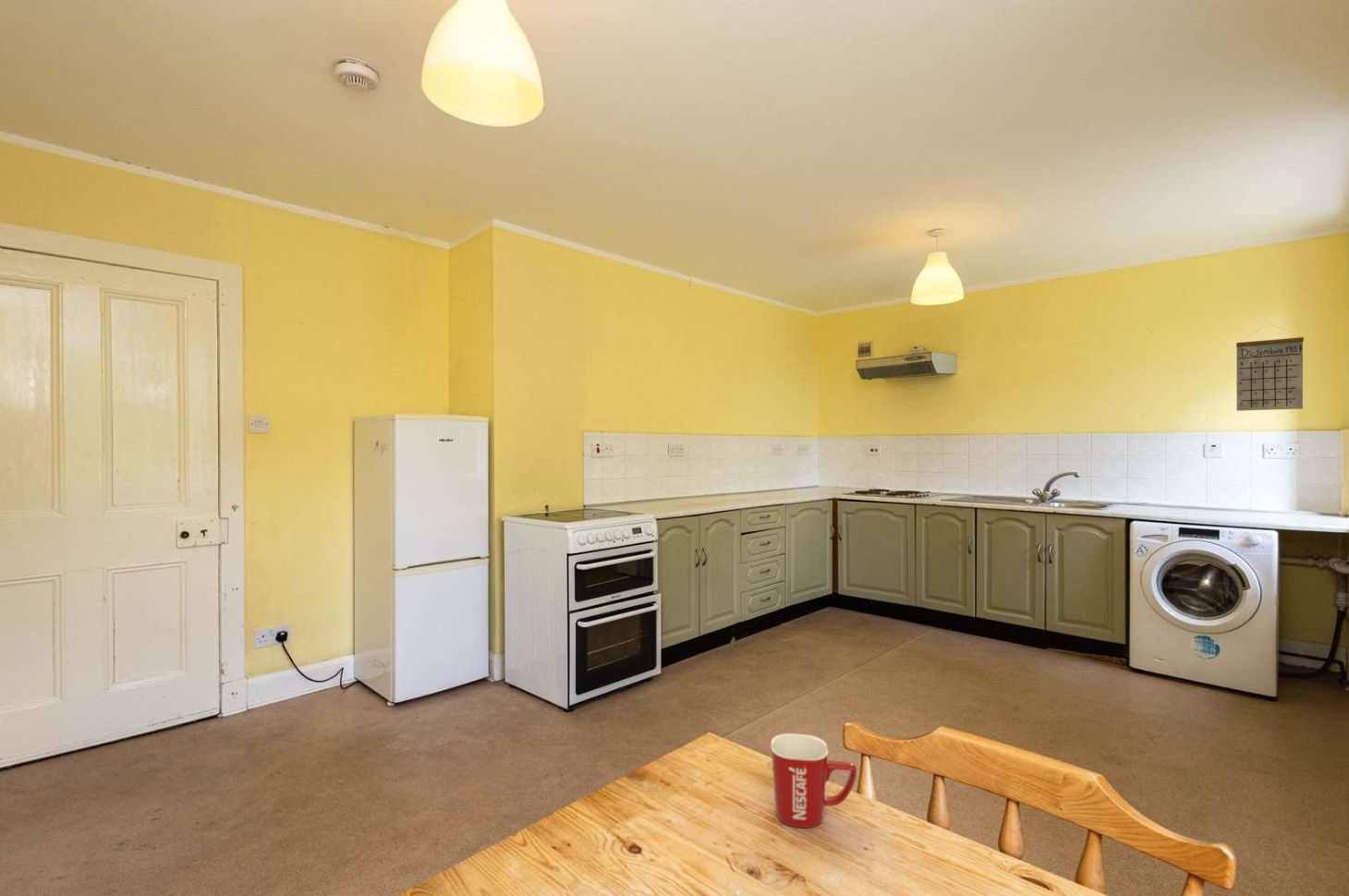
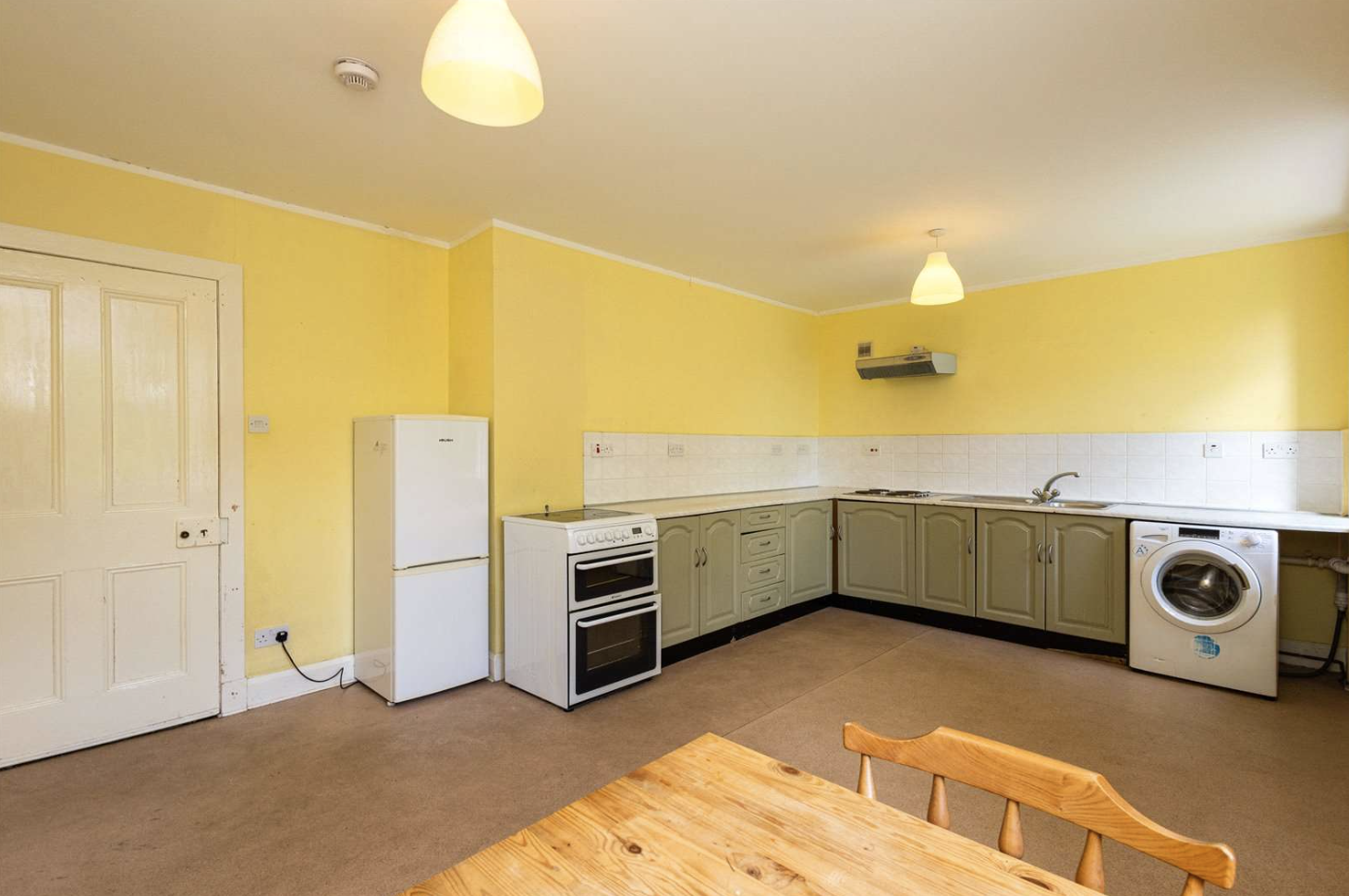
- calendar [1235,323,1305,412]
- mug [771,733,857,829]
